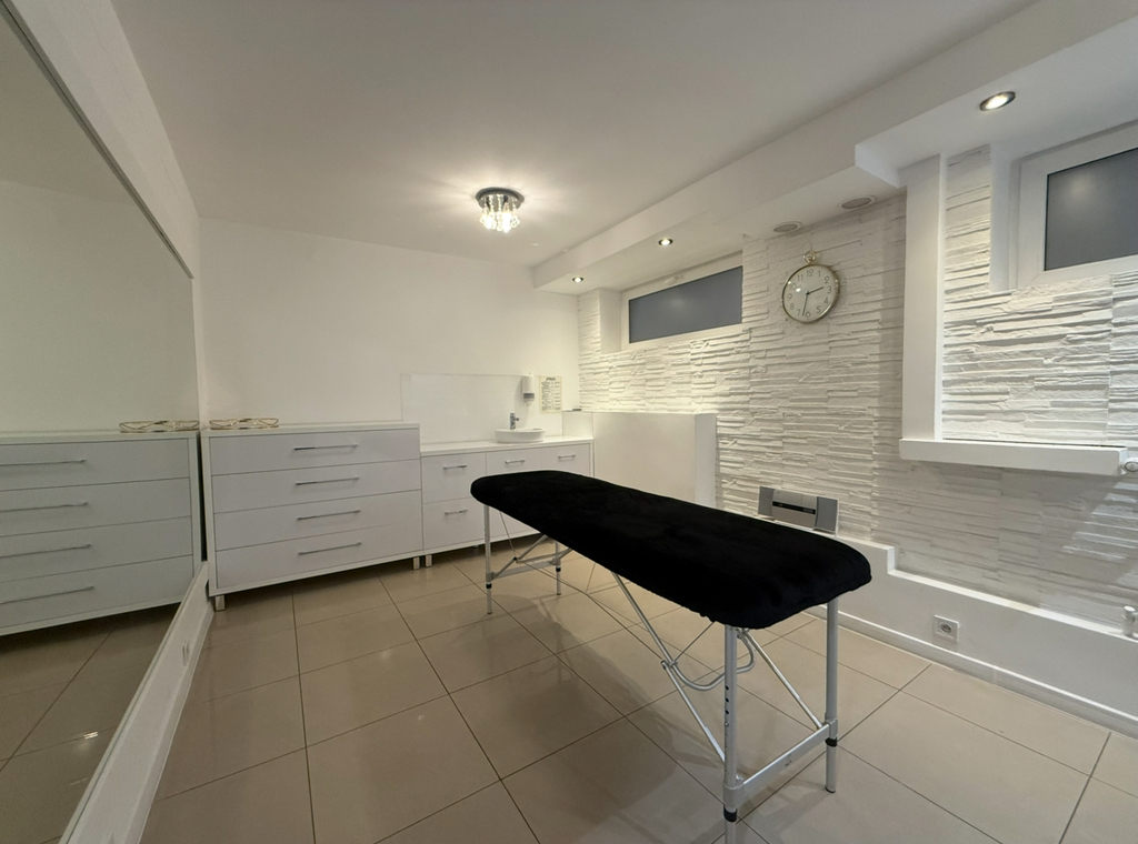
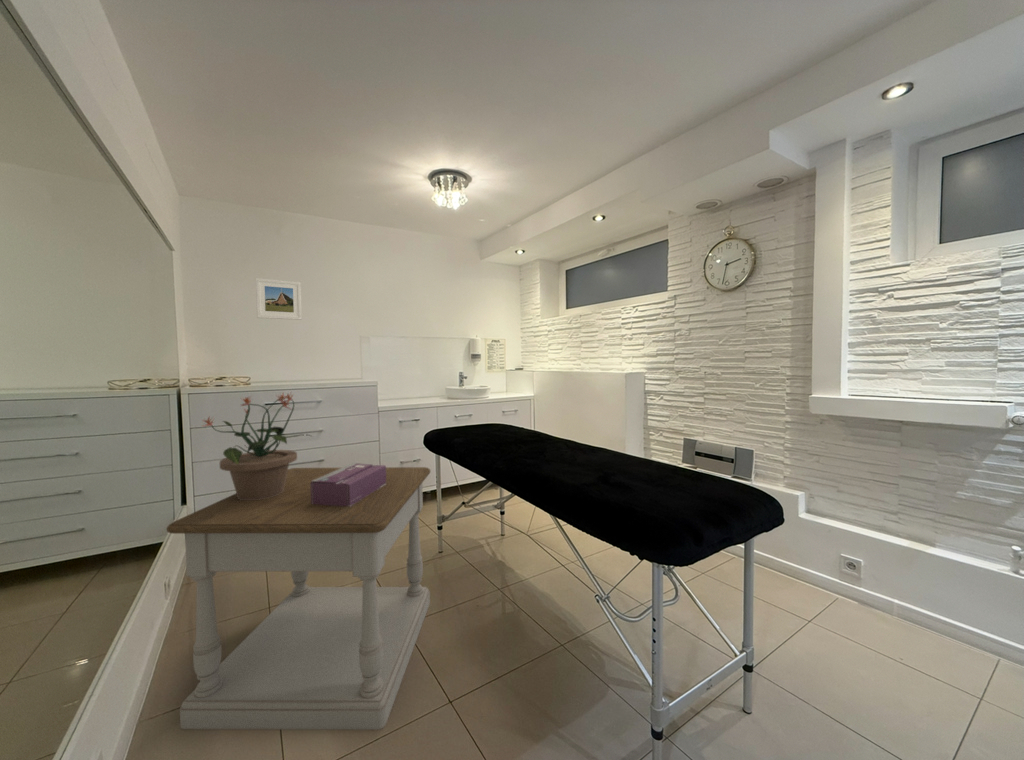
+ potted plant [203,392,314,500]
+ side table [166,466,431,731]
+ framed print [255,277,303,321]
+ tissue box [310,462,387,506]
